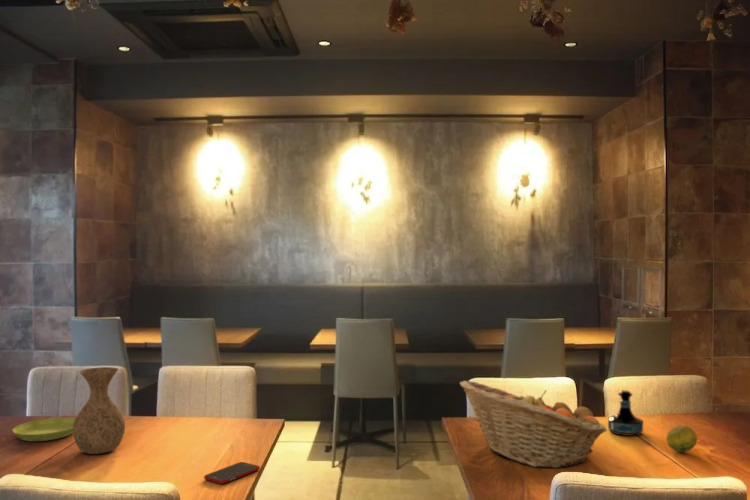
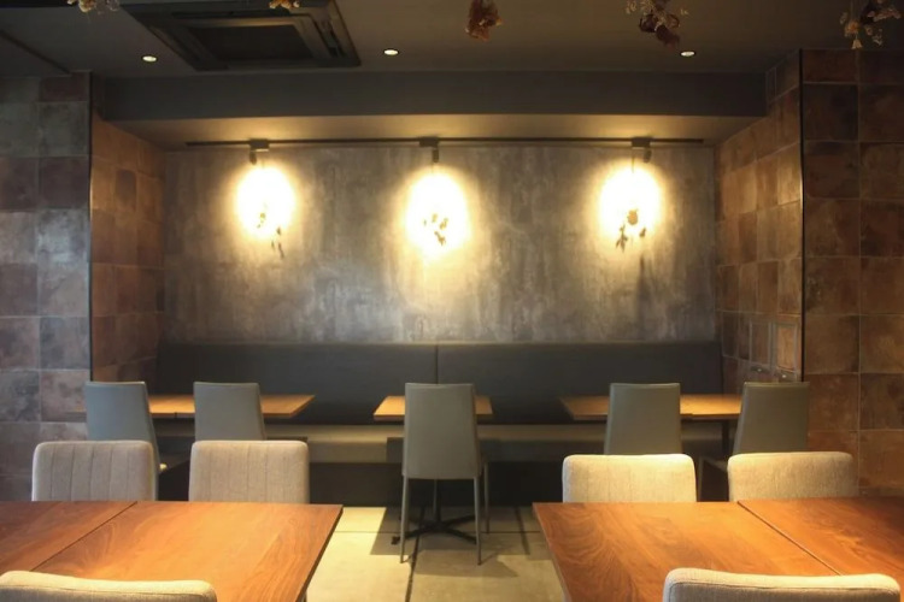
- cell phone [203,461,261,485]
- fruit [665,424,698,454]
- tequila bottle [607,389,644,437]
- saucer [11,417,76,442]
- vase [72,366,126,455]
- fruit basket [459,380,607,469]
